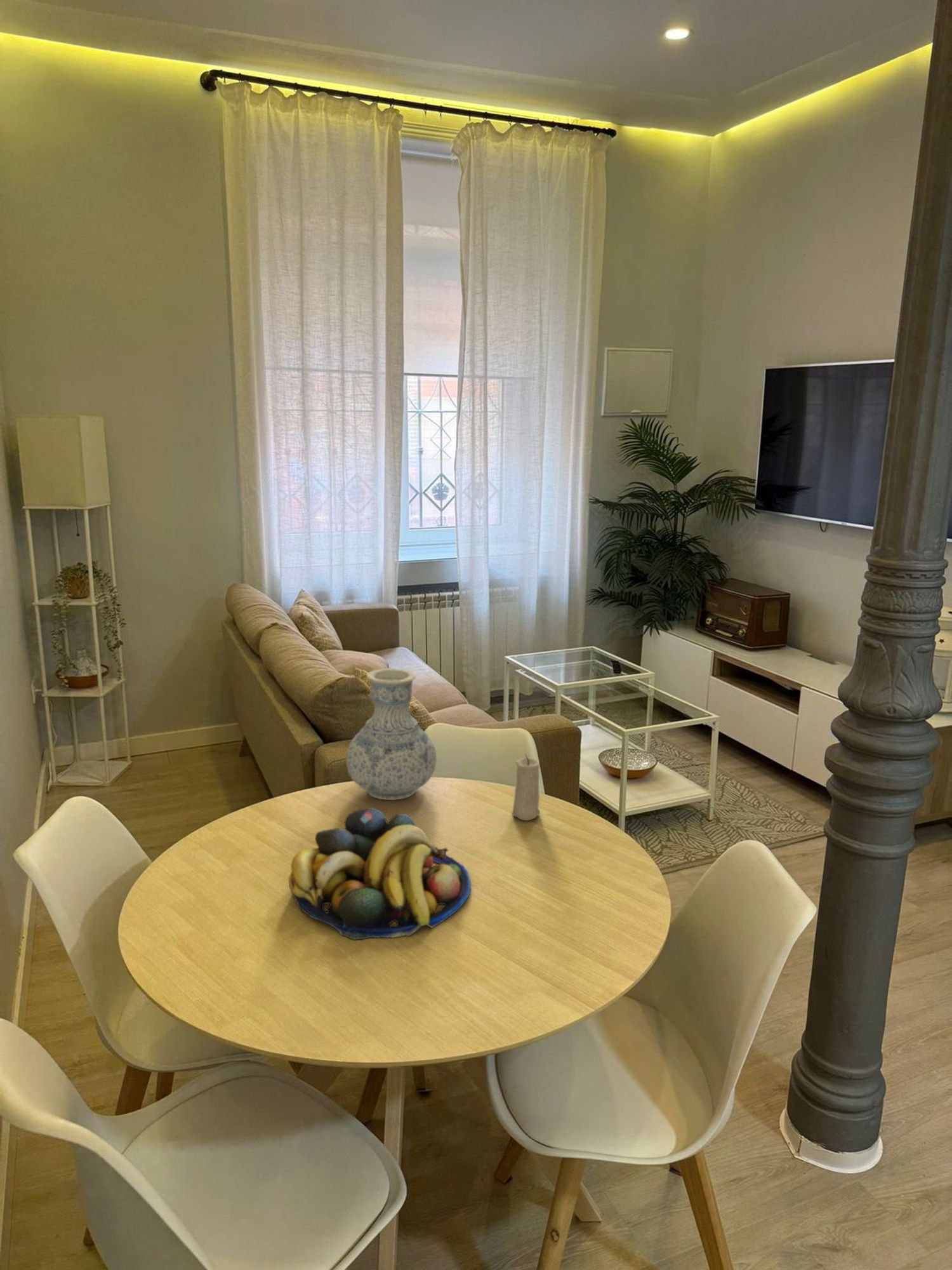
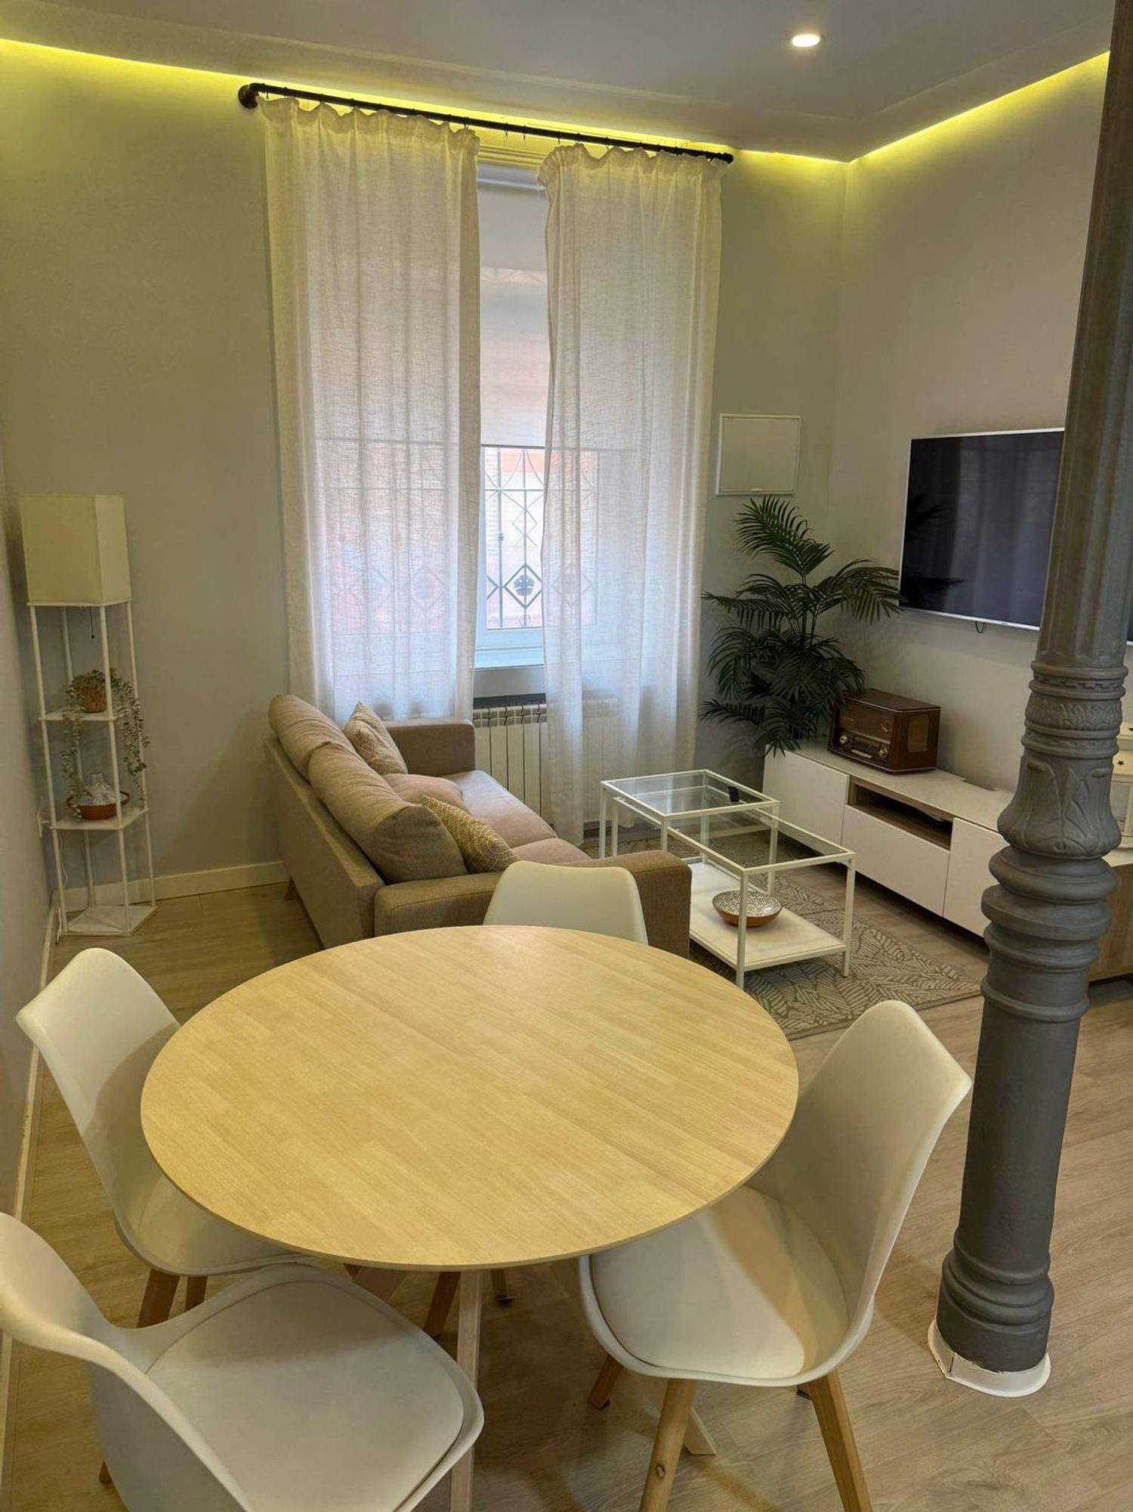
- fruit bowl [288,807,472,940]
- vase [346,667,437,801]
- candle [512,754,541,821]
